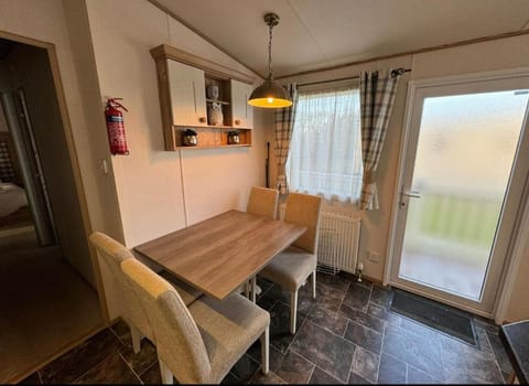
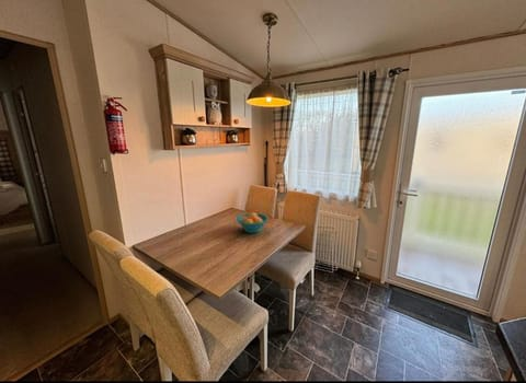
+ fruit bowl [236,211,270,234]
